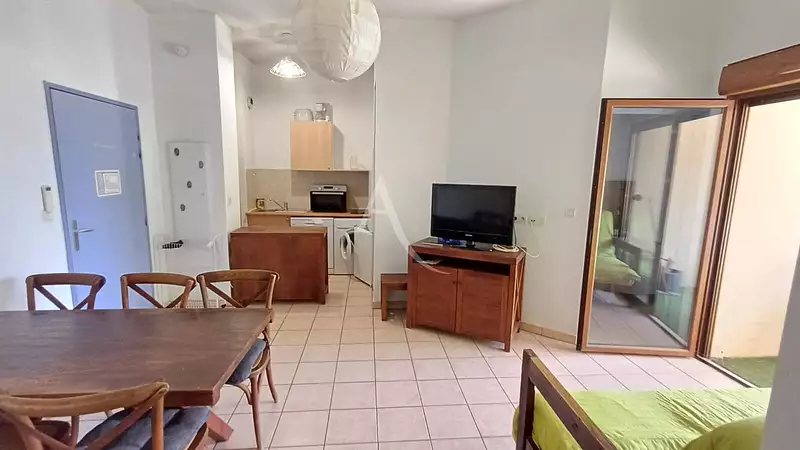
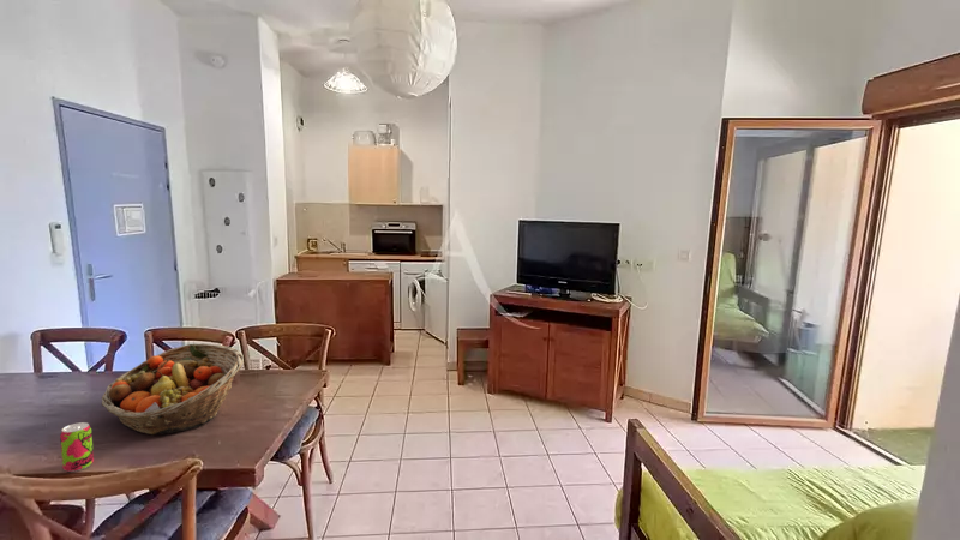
+ fruit basket [101,343,245,436]
+ beverage can [59,421,95,473]
